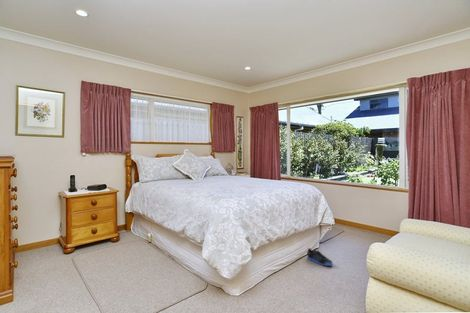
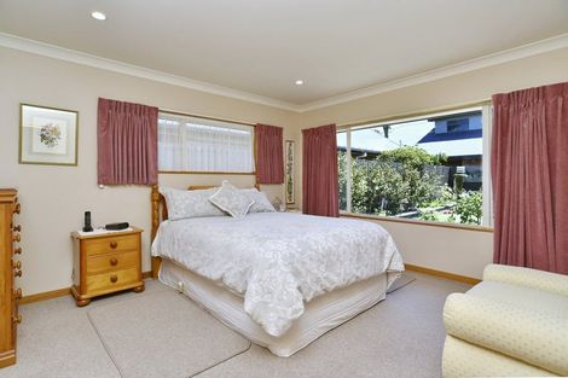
- sneaker [306,247,334,267]
